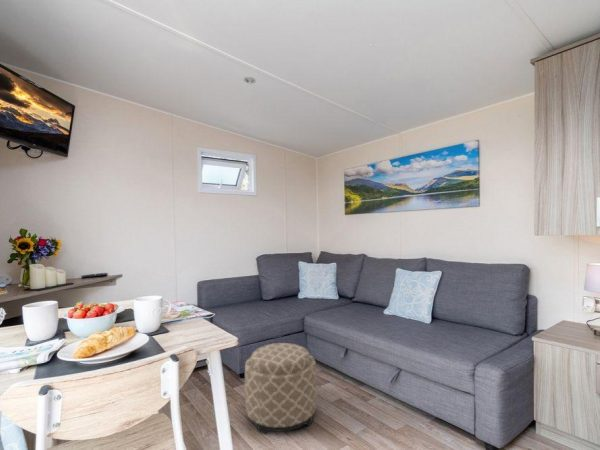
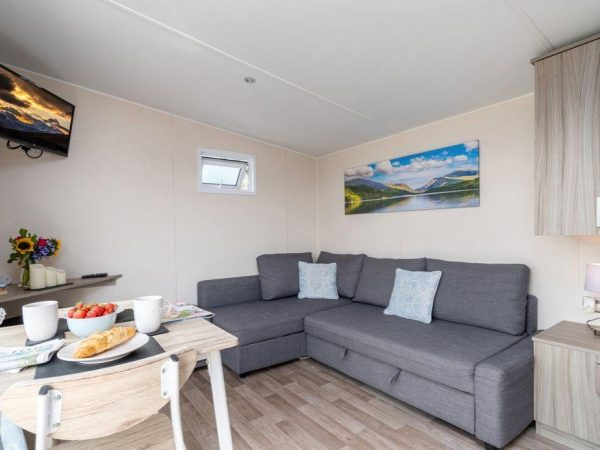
- ottoman [244,342,318,436]
